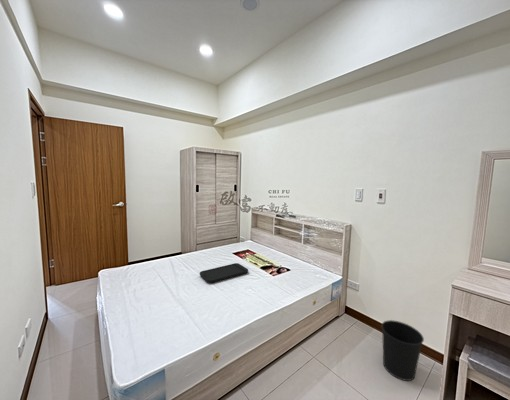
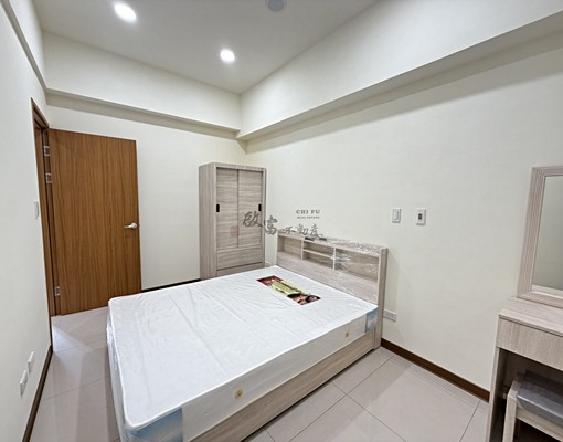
- tray [199,262,249,284]
- wastebasket [381,319,425,382]
